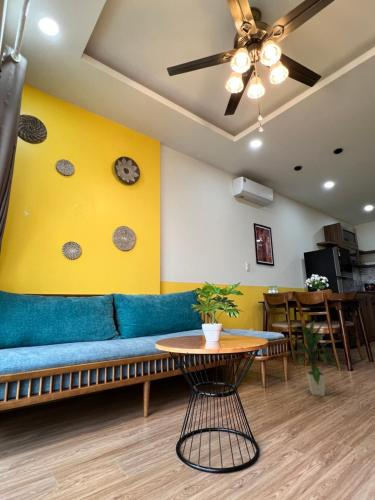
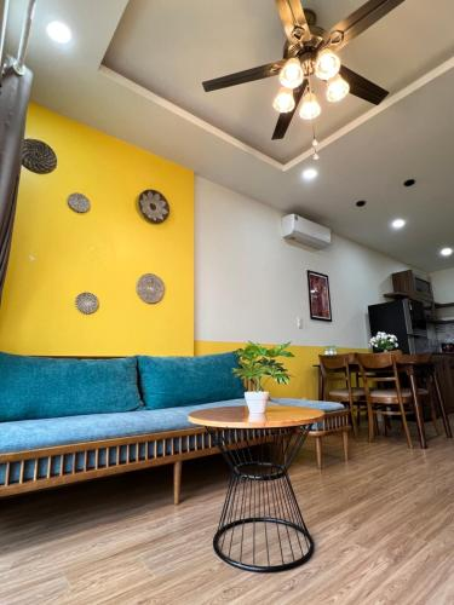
- indoor plant [285,320,343,397]
